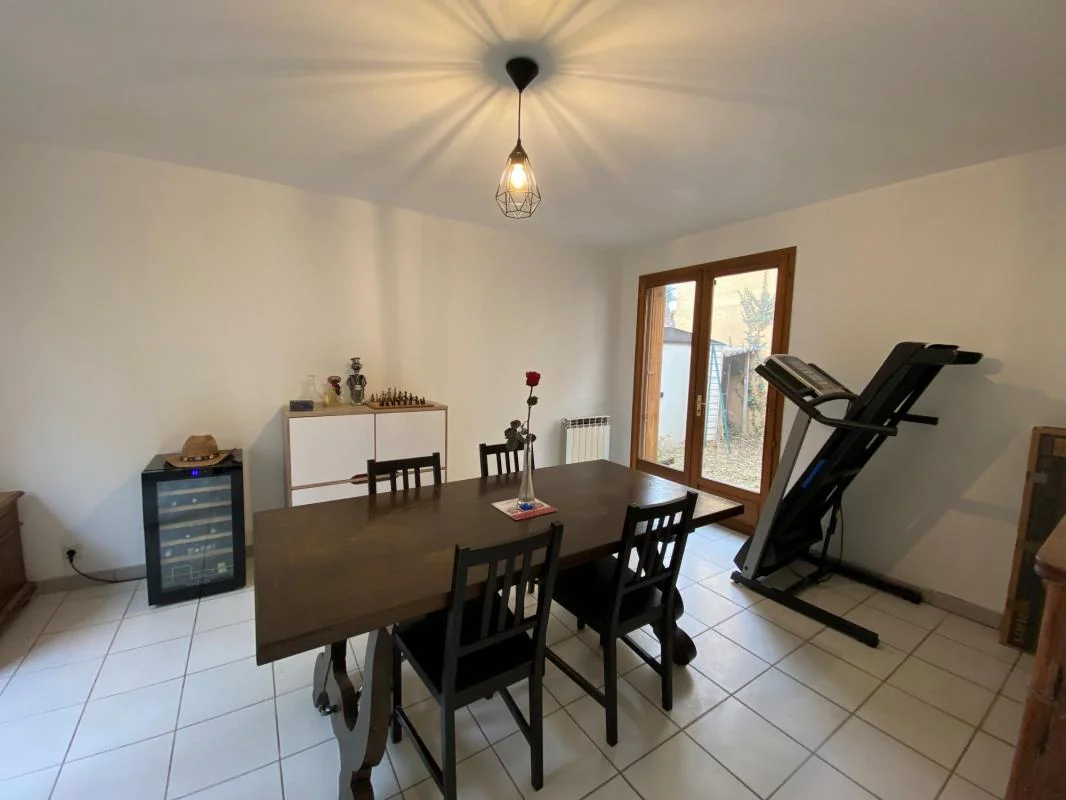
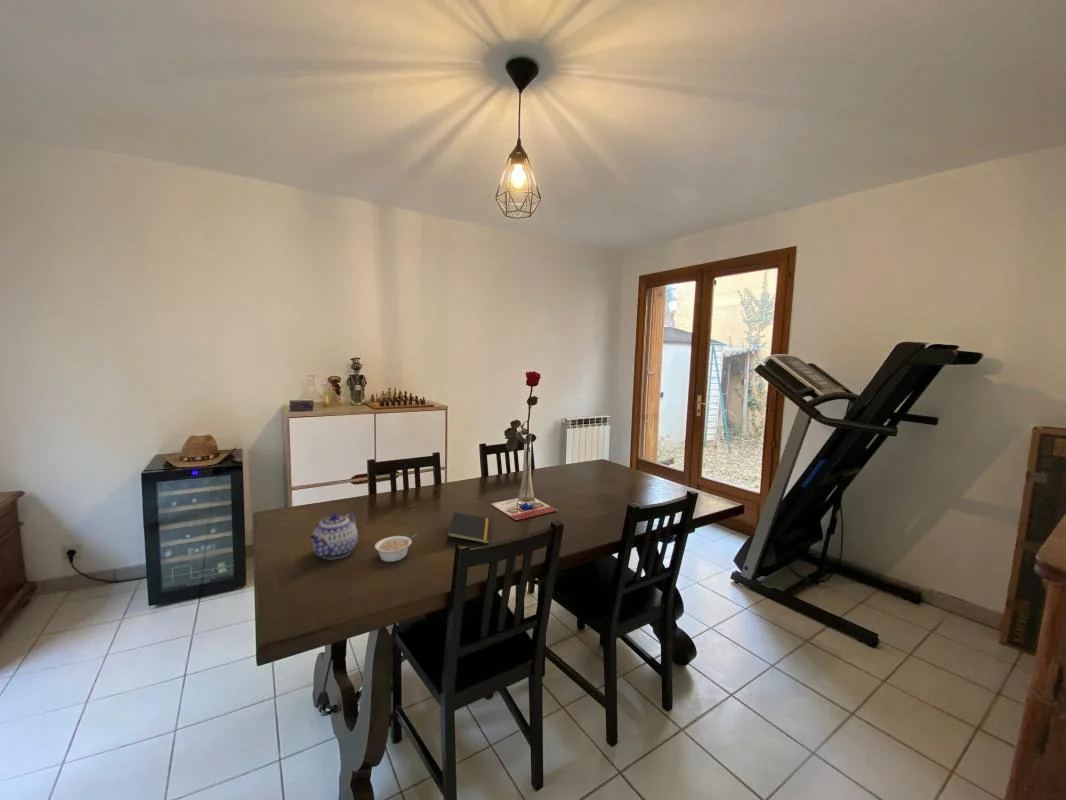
+ notepad [446,511,492,546]
+ teapot [309,511,359,560]
+ legume [374,533,418,563]
